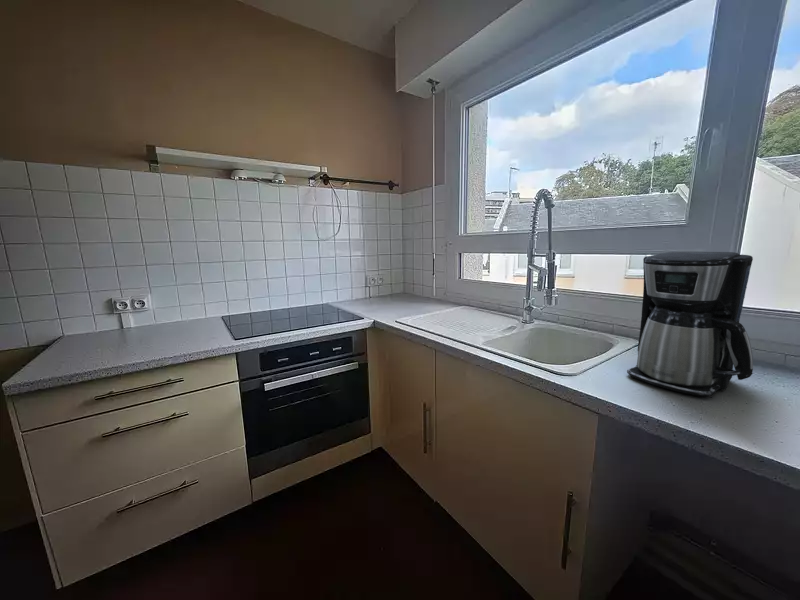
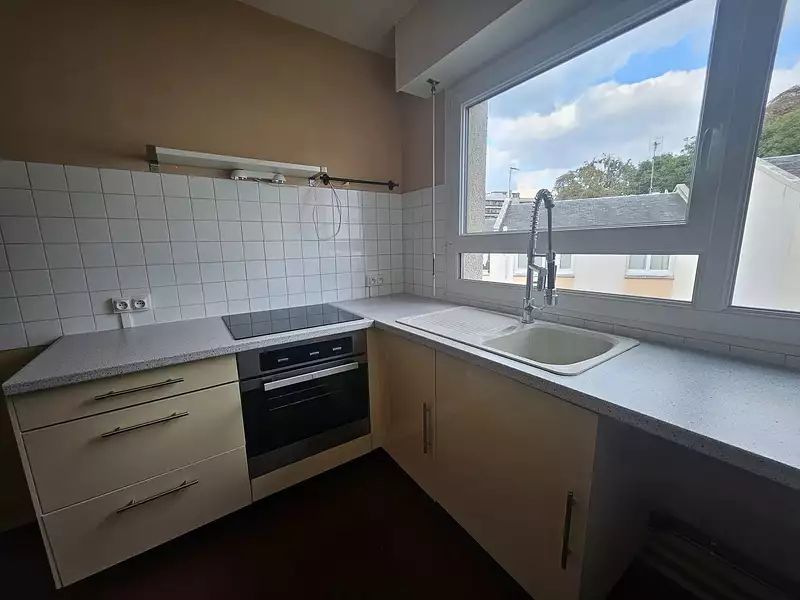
- coffee maker [626,251,754,397]
